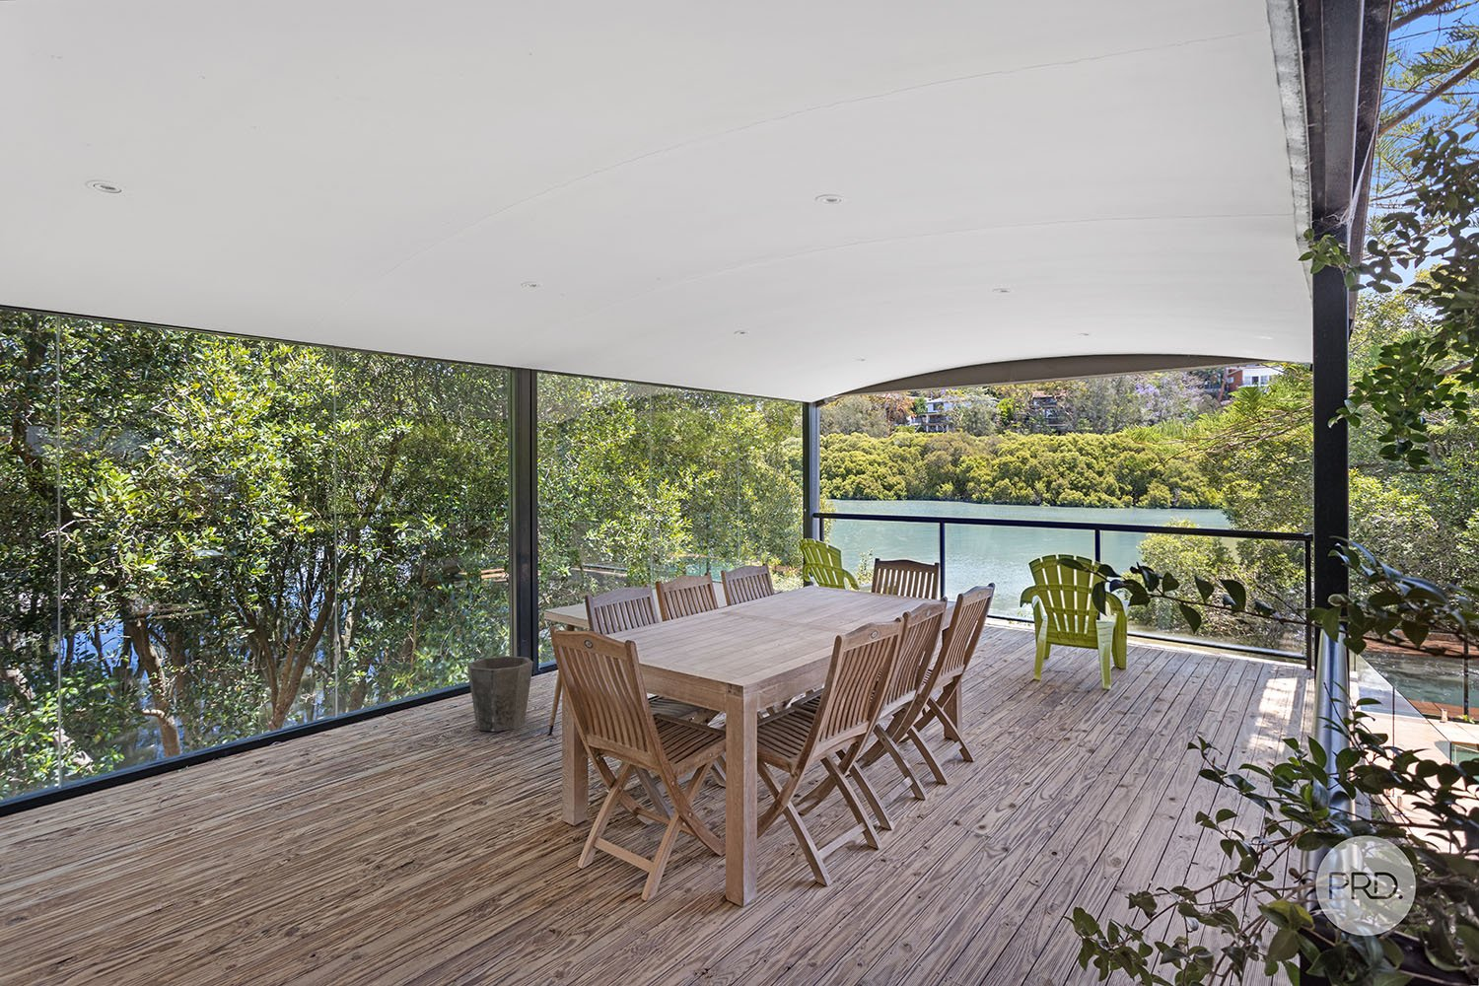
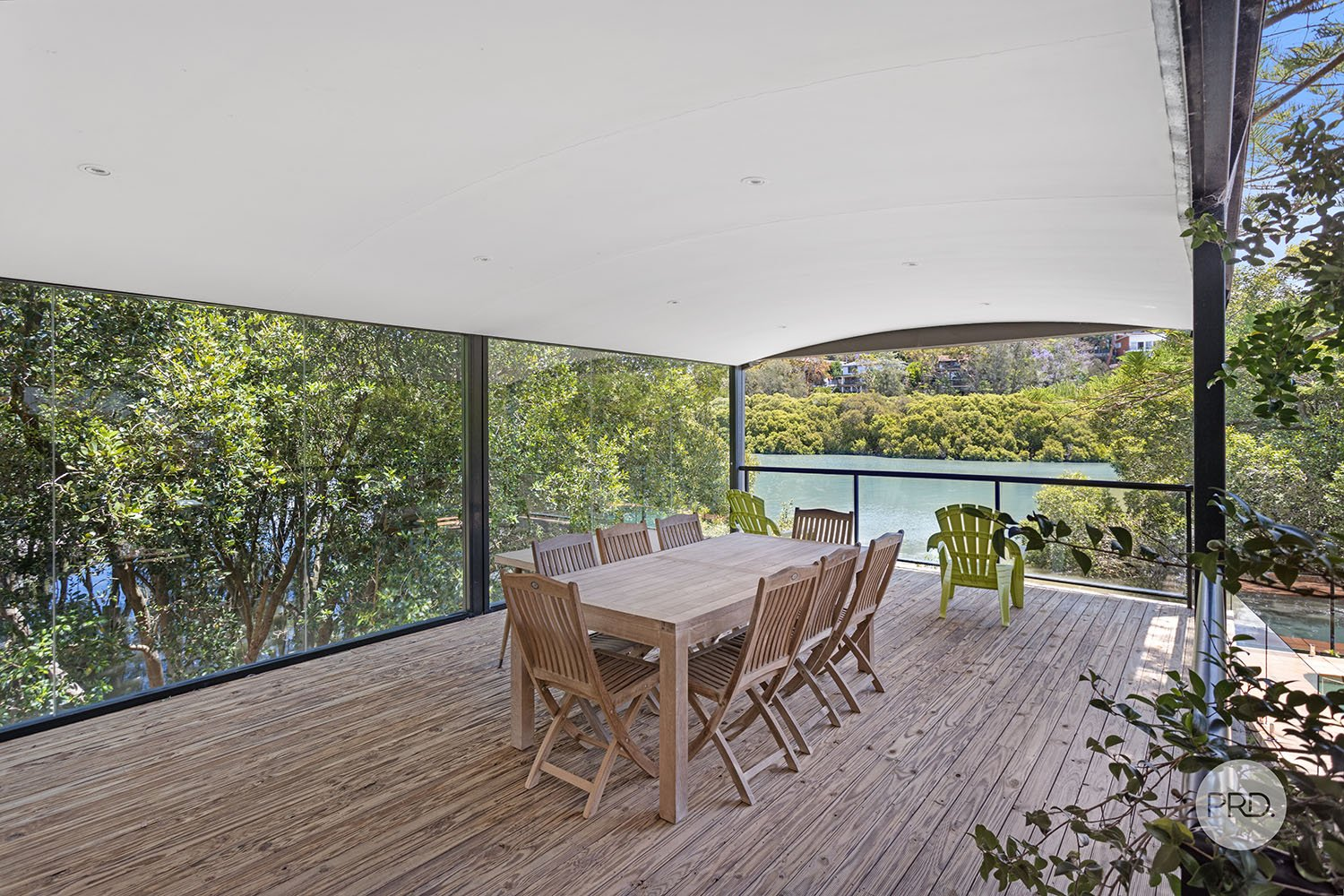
- waste bin [467,655,535,733]
